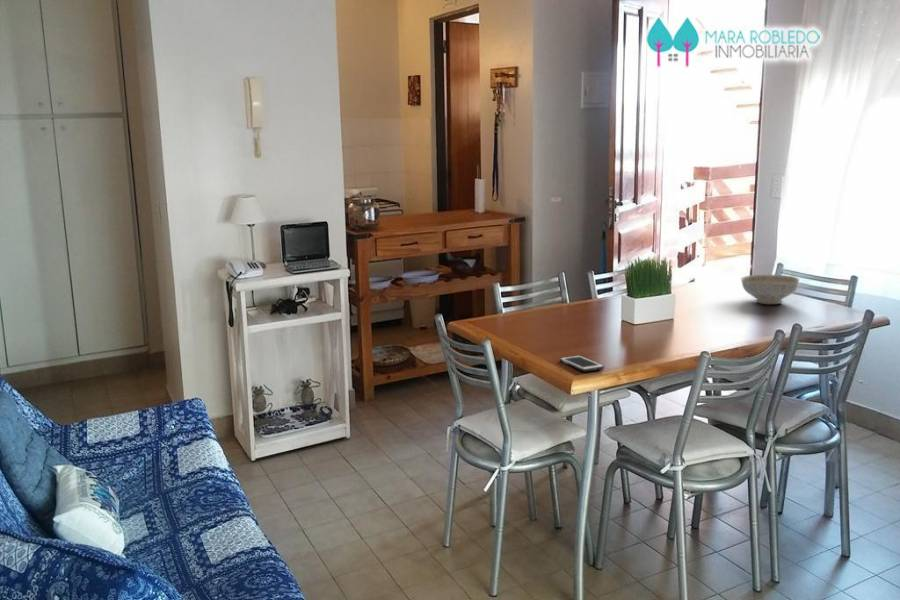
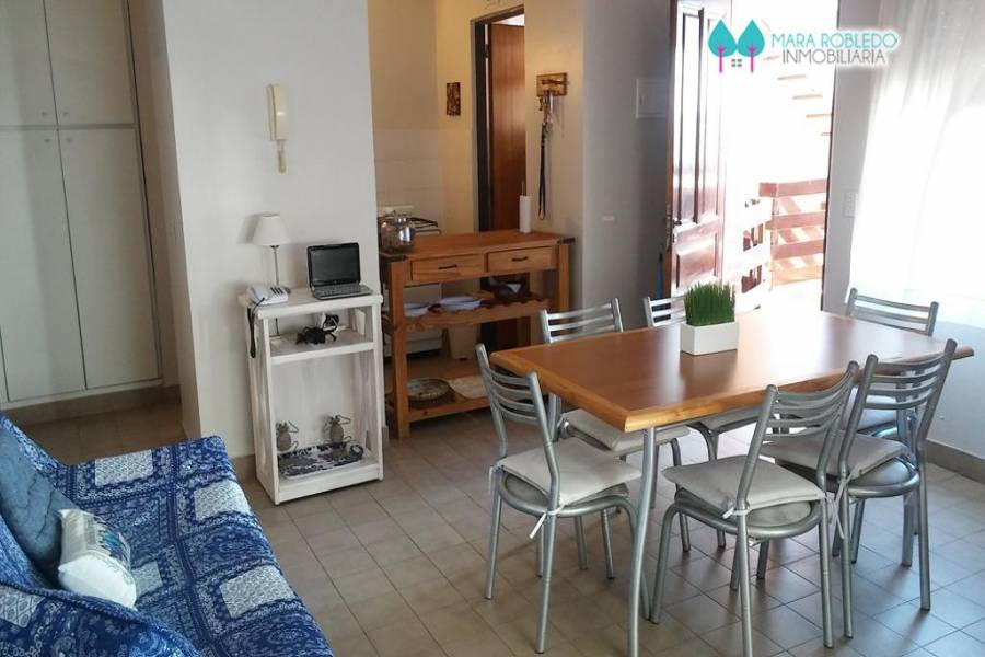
- cell phone [559,354,605,372]
- decorative bowl [740,274,800,305]
